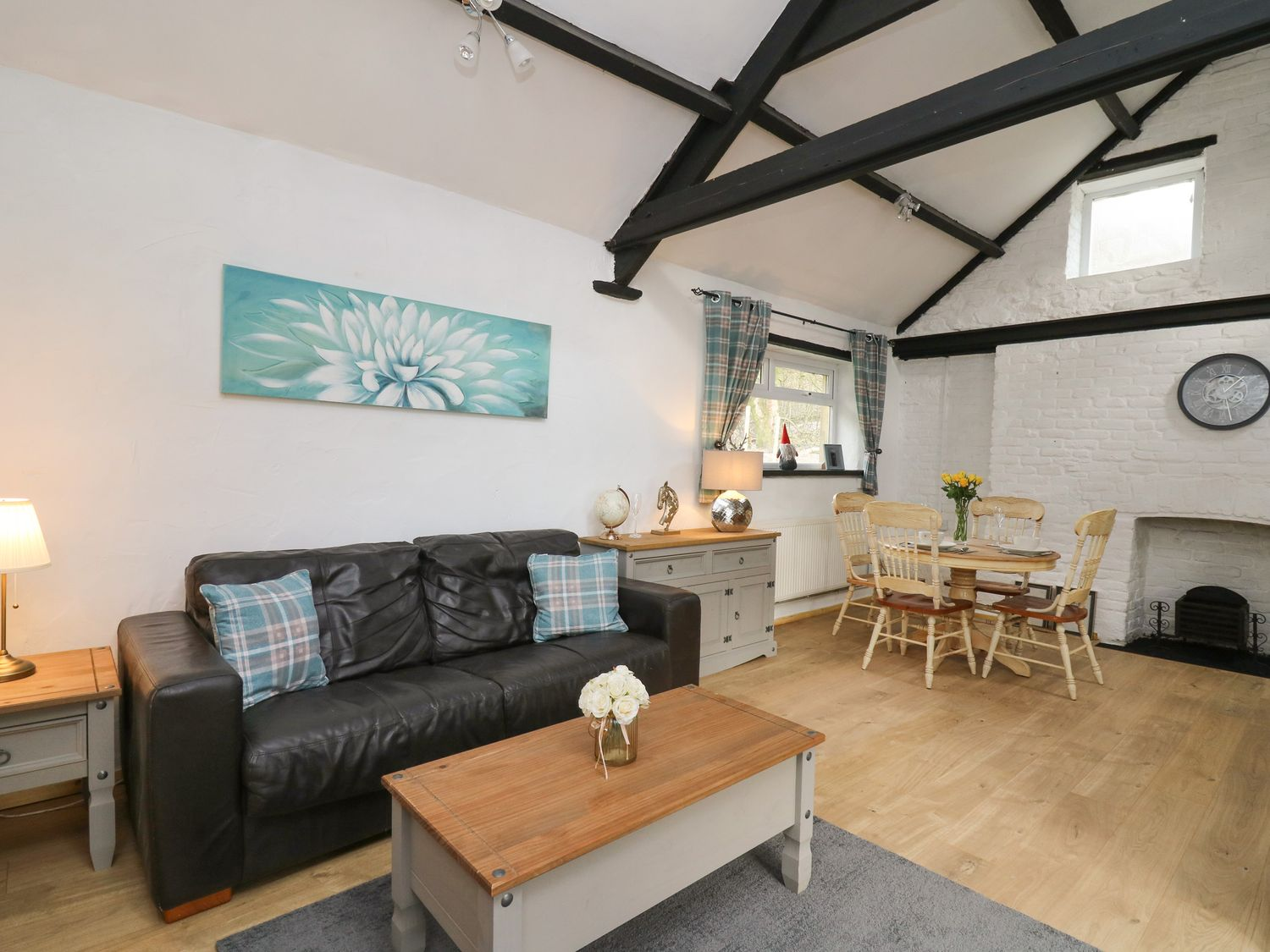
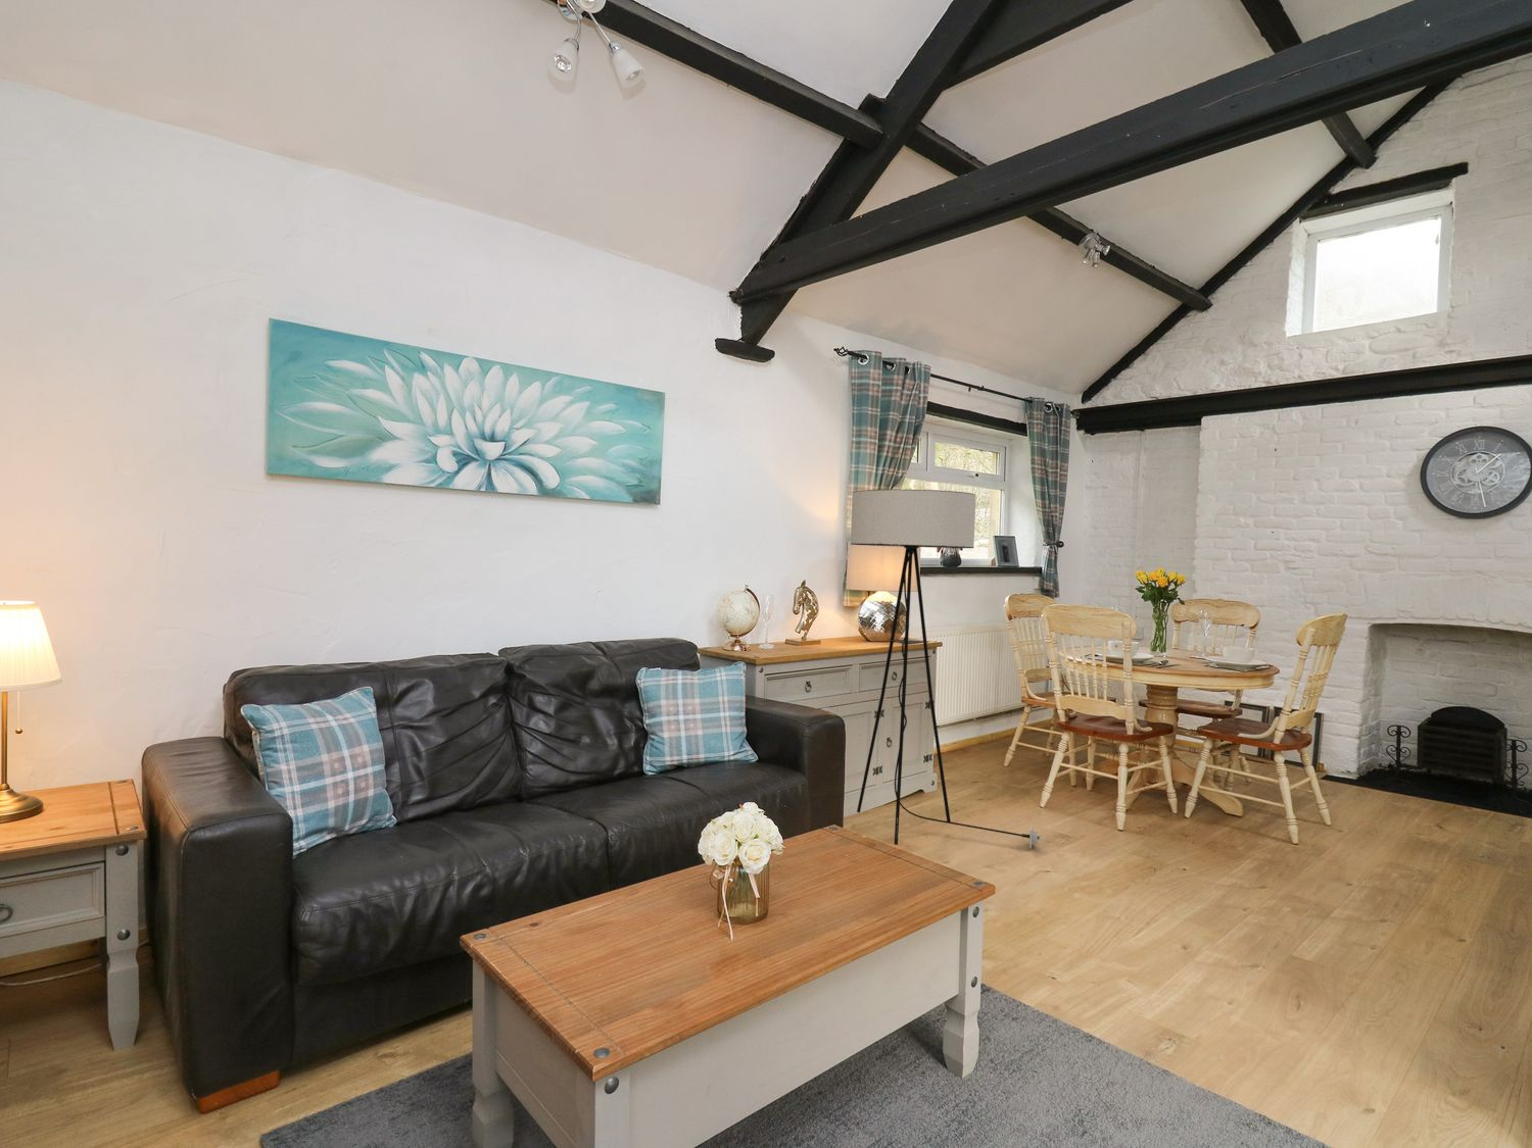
+ floor lamp [849,488,1046,850]
